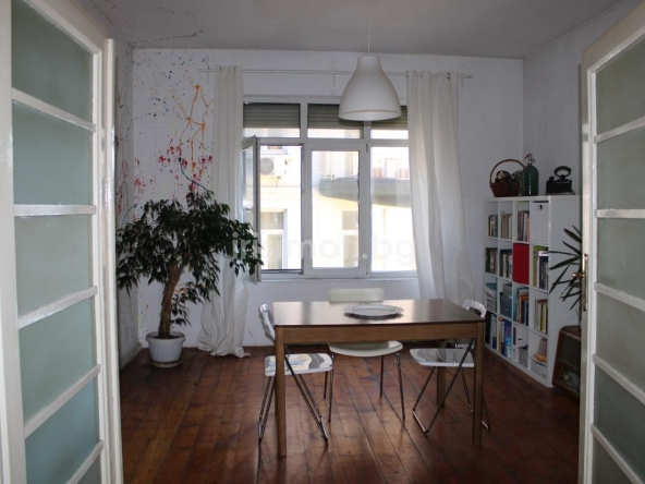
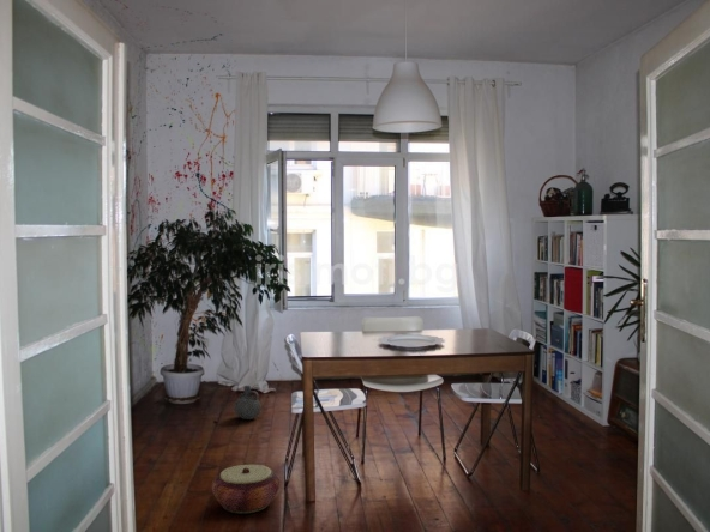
+ woven basket [211,464,281,514]
+ ceramic jug [233,385,261,421]
